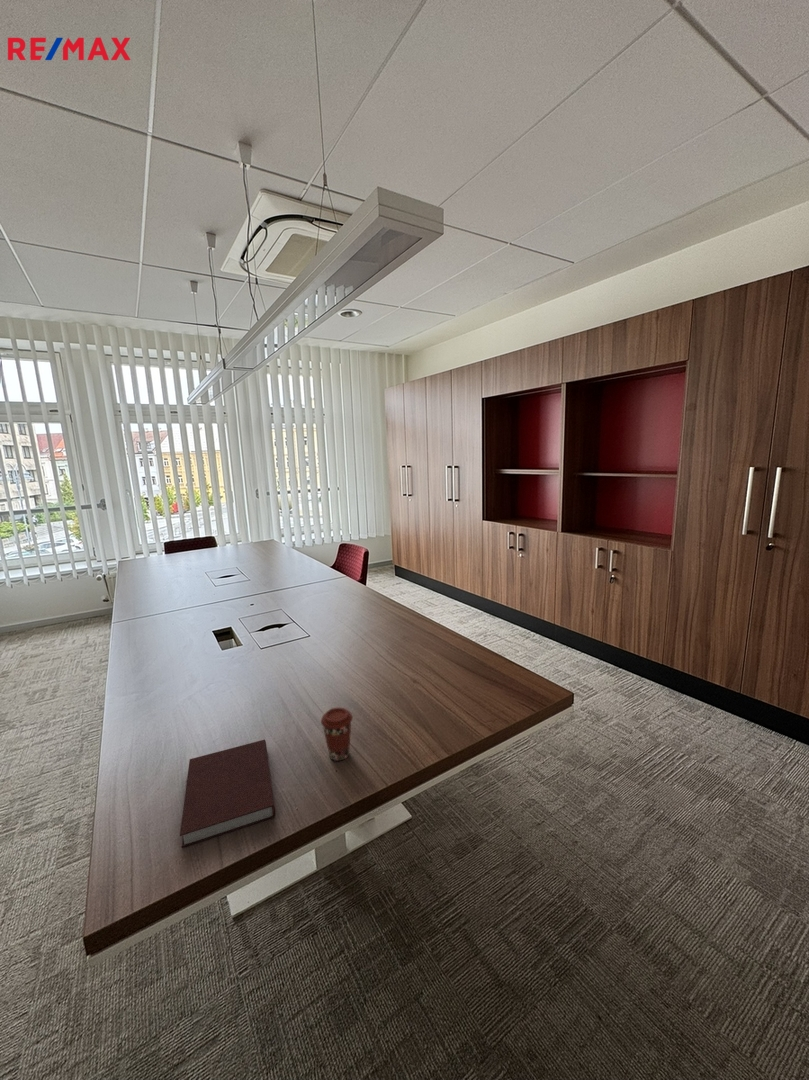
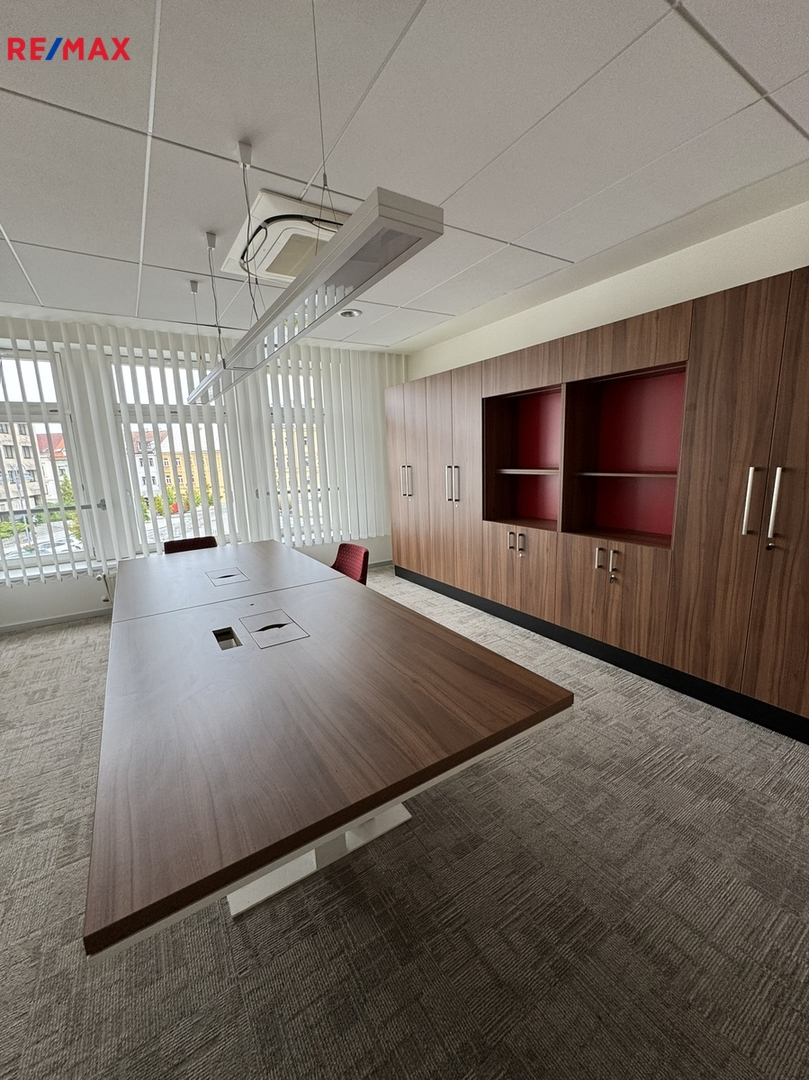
- coffee cup [320,706,354,762]
- notebook [179,739,277,849]
